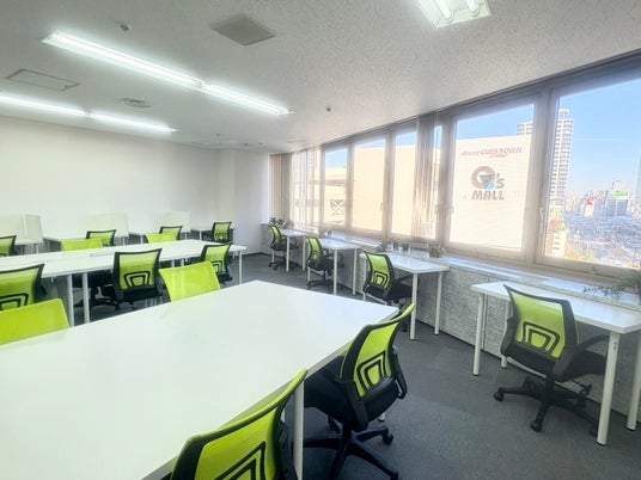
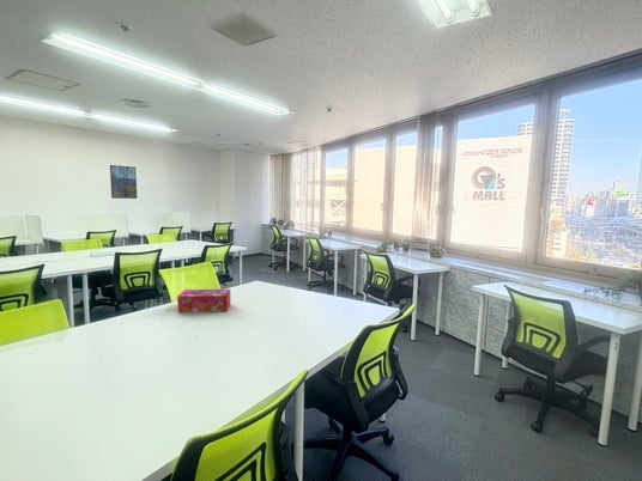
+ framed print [109,164,138,200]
+ tissue box [176,288,231,313]
